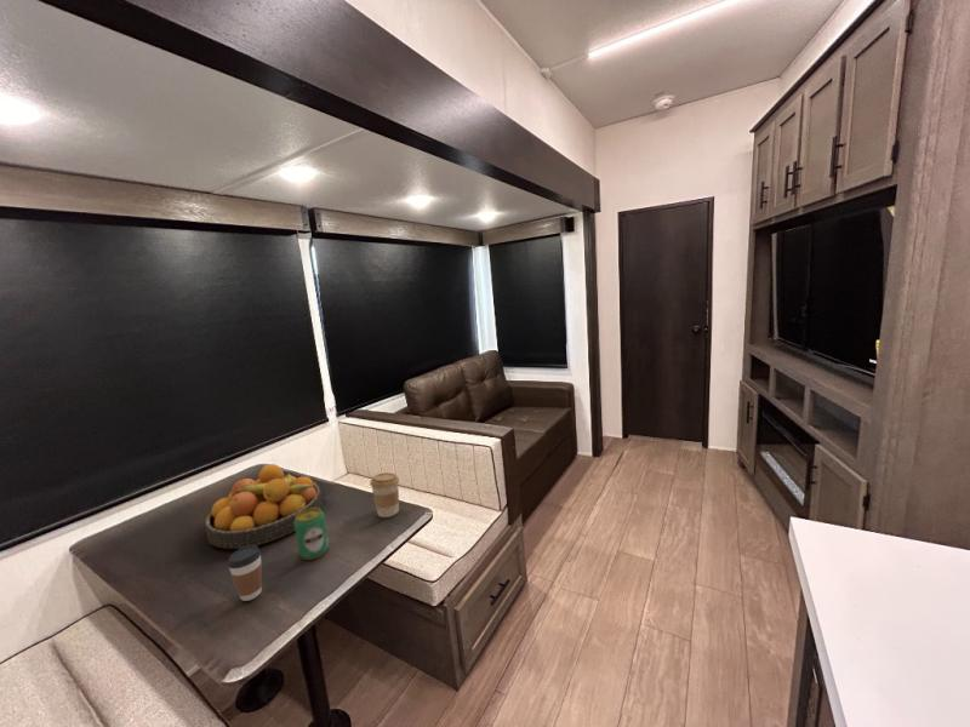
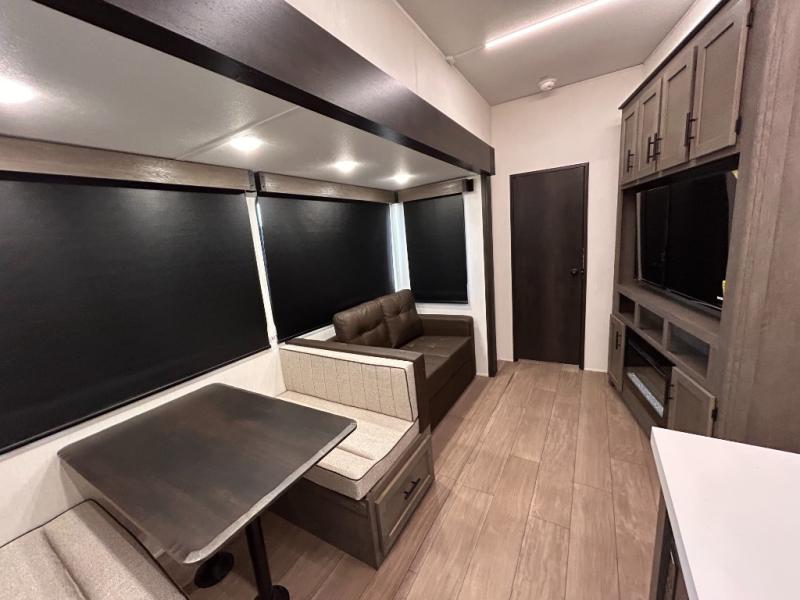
- fruit bowl [204,463,324,550]
- coffee cup [227,545,263,602]
- coffee cup [369,471,400,519]
- beverage can [295,508,330,561]
